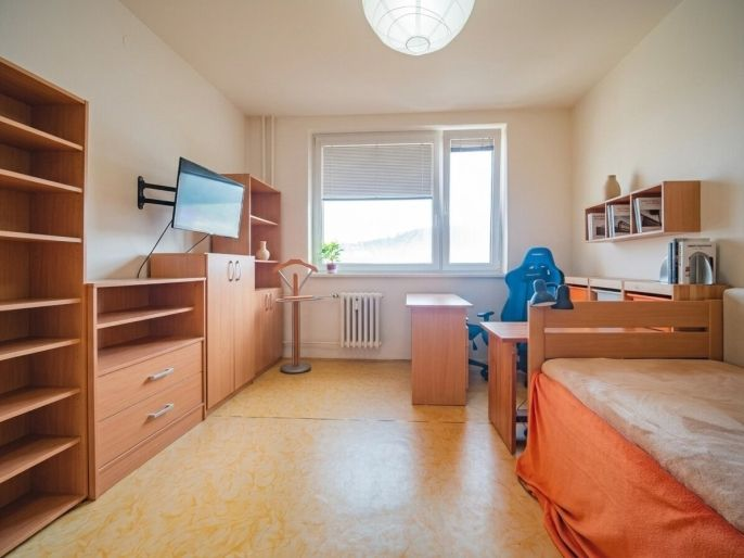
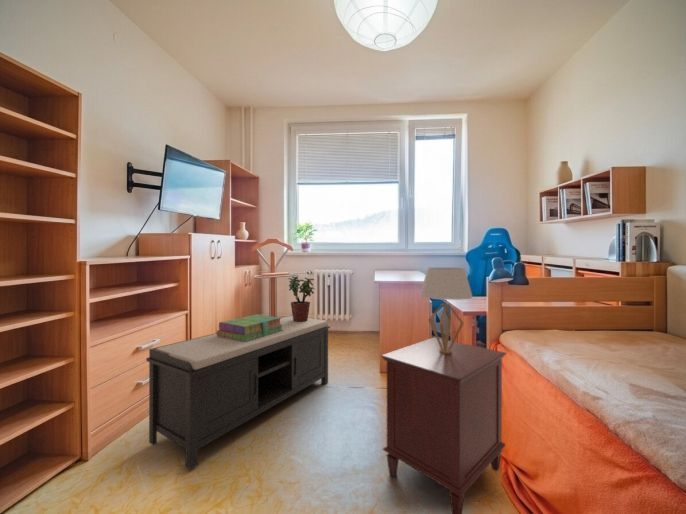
+ stack of books [216,313,283,342]
+ nightstand [380,336,507,514]
+ bench [145,314,331,470]
+ table lamp [419,267,474,354]
+ potted plant [288,275,316,322]
